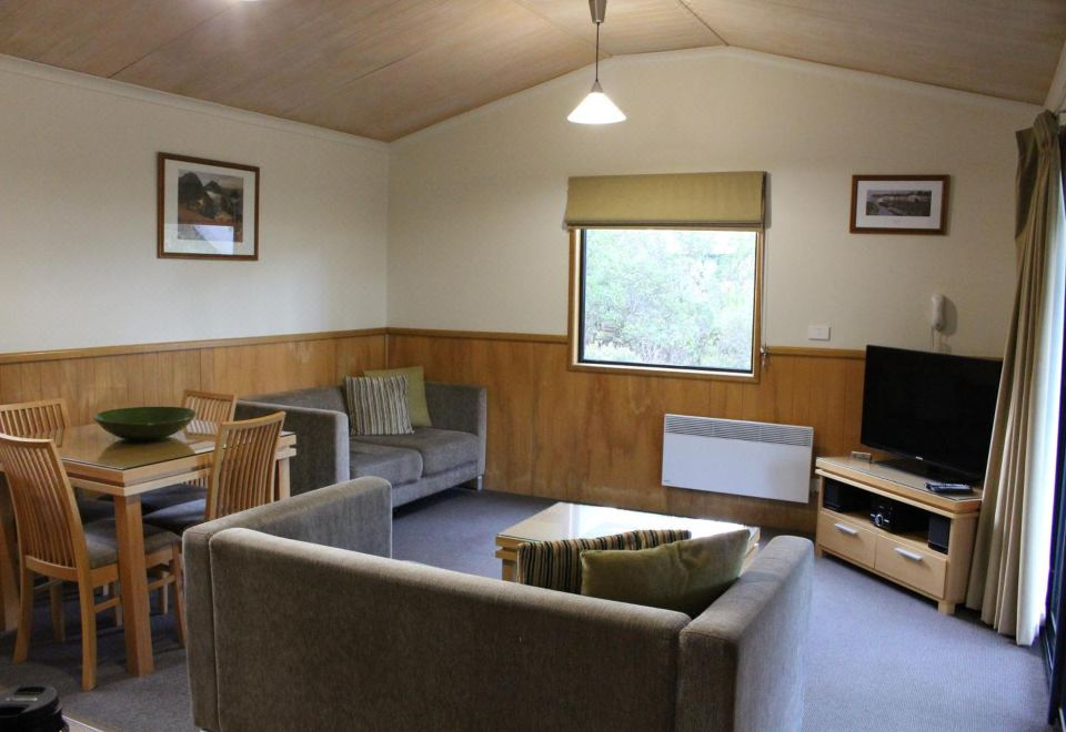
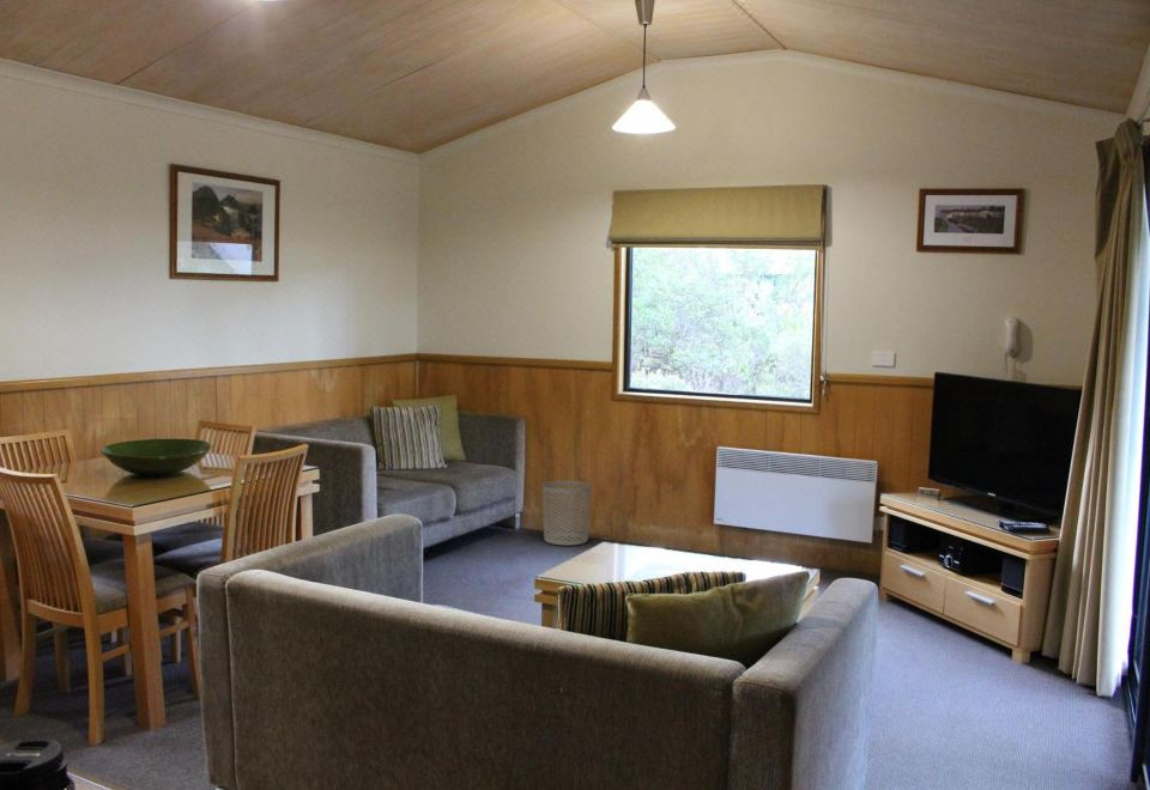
+ waste bin [541,480,593,547]
